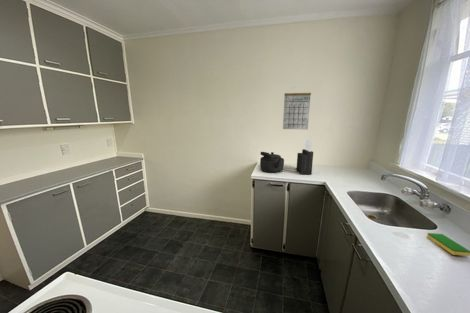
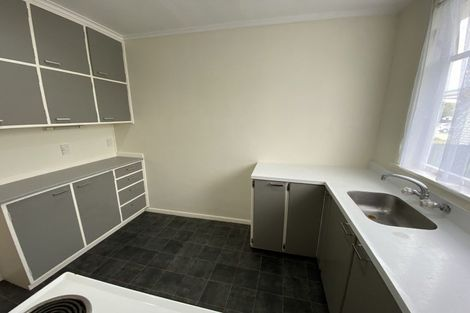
- calendar [282,86,312,130]
- dish sponge [426,232,470,257]
- knife block [295,138,314,175]
- kettle [259,151,285,173]
